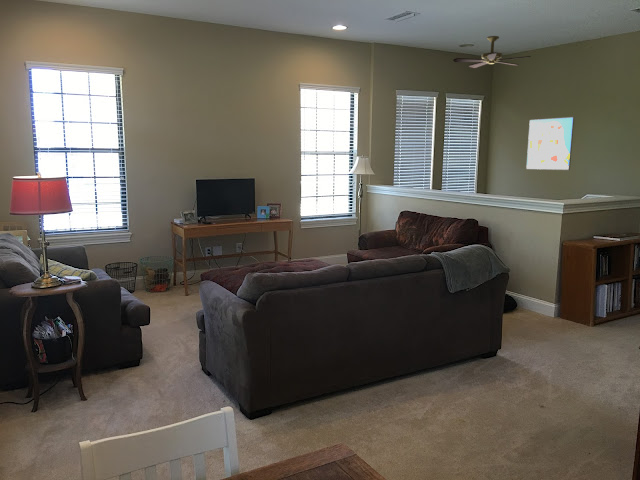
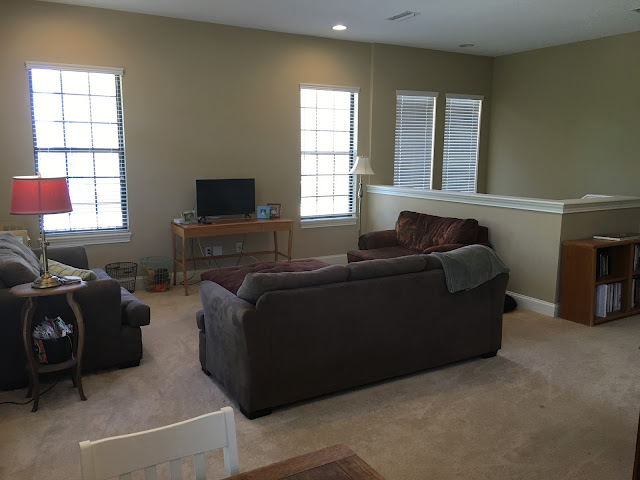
- ceiling fan [452,35,532,69]
- wall art [525,116,575,171]
